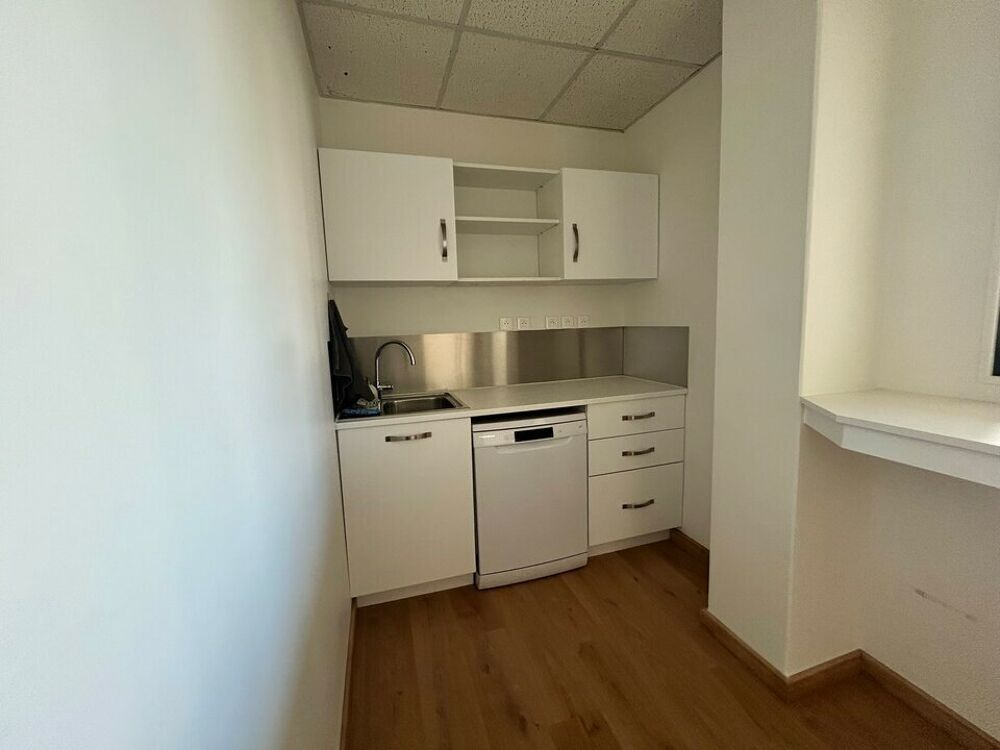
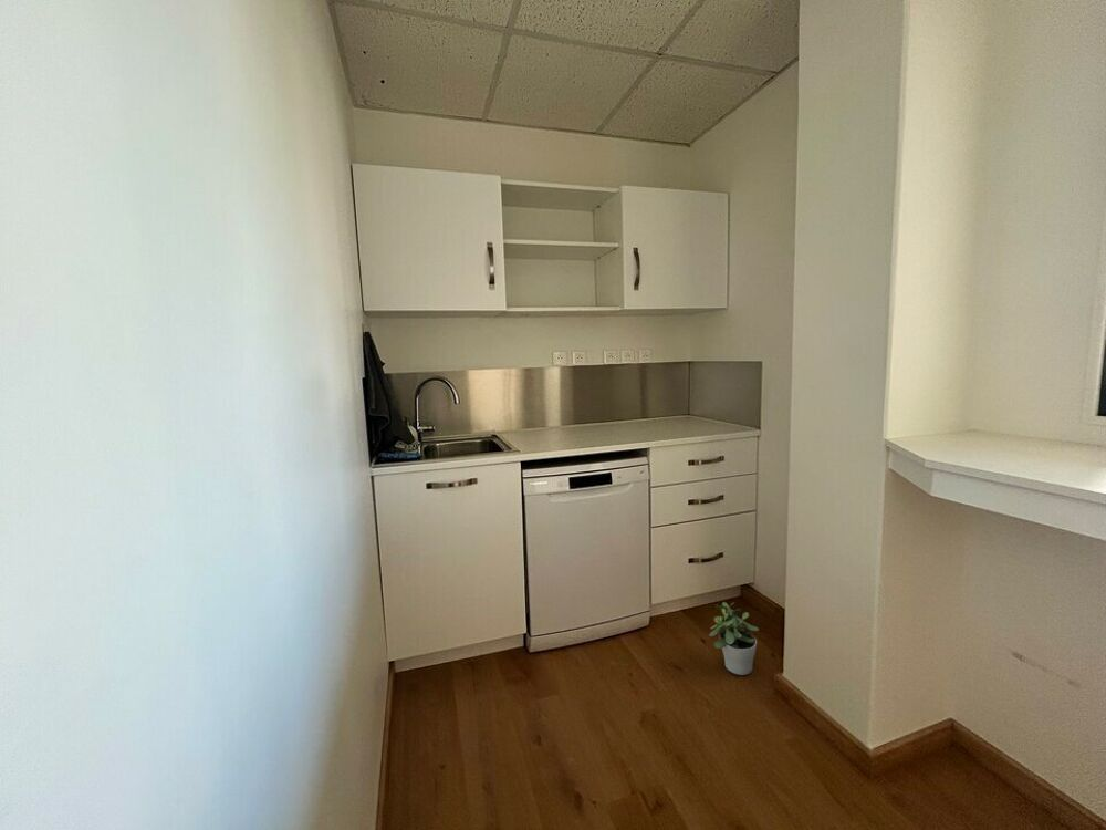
+ potted plant [708,601,760,676]
